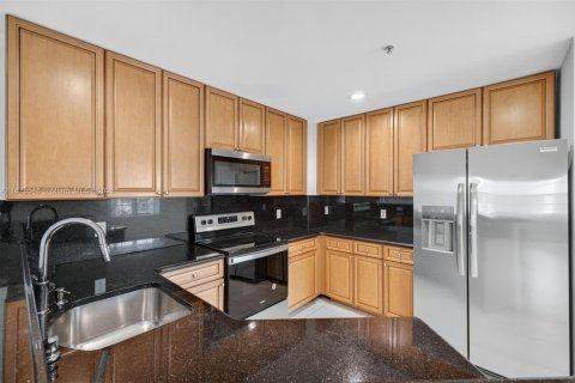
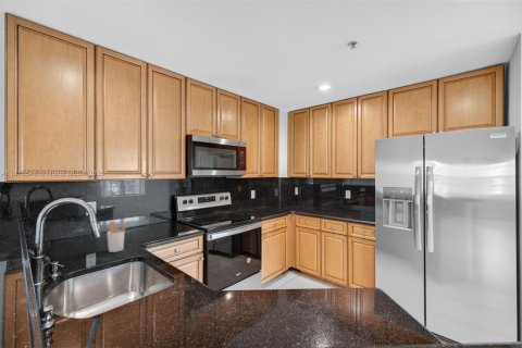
+ utensil holder [107,220,133,253]
